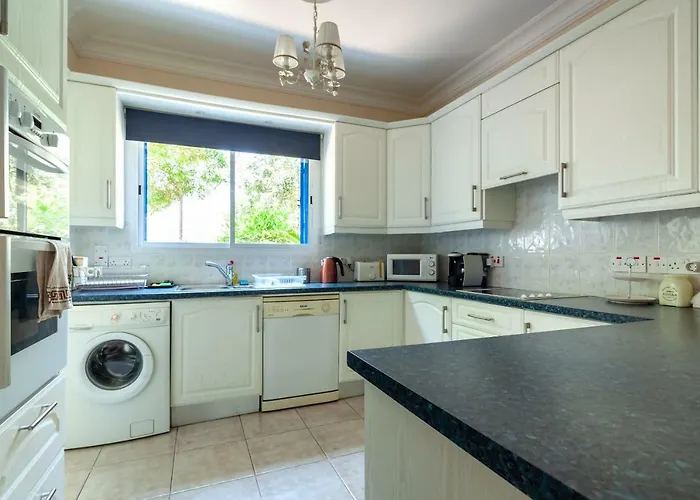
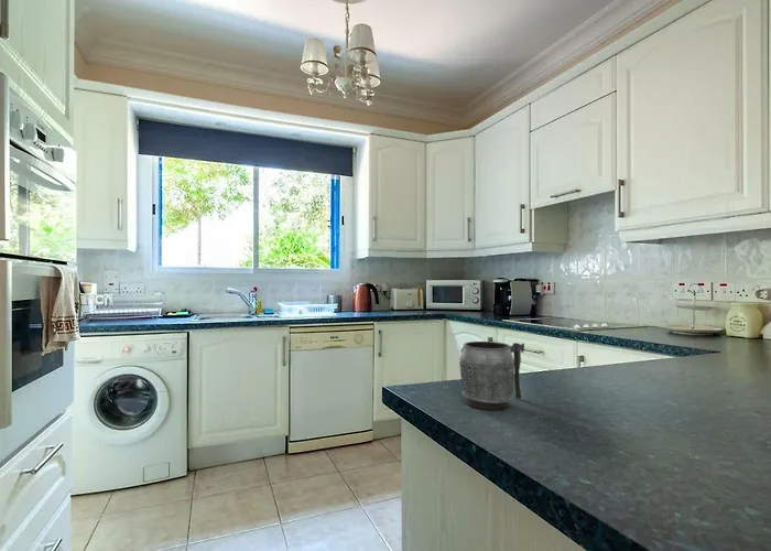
+ mug [458,341,525,411]
